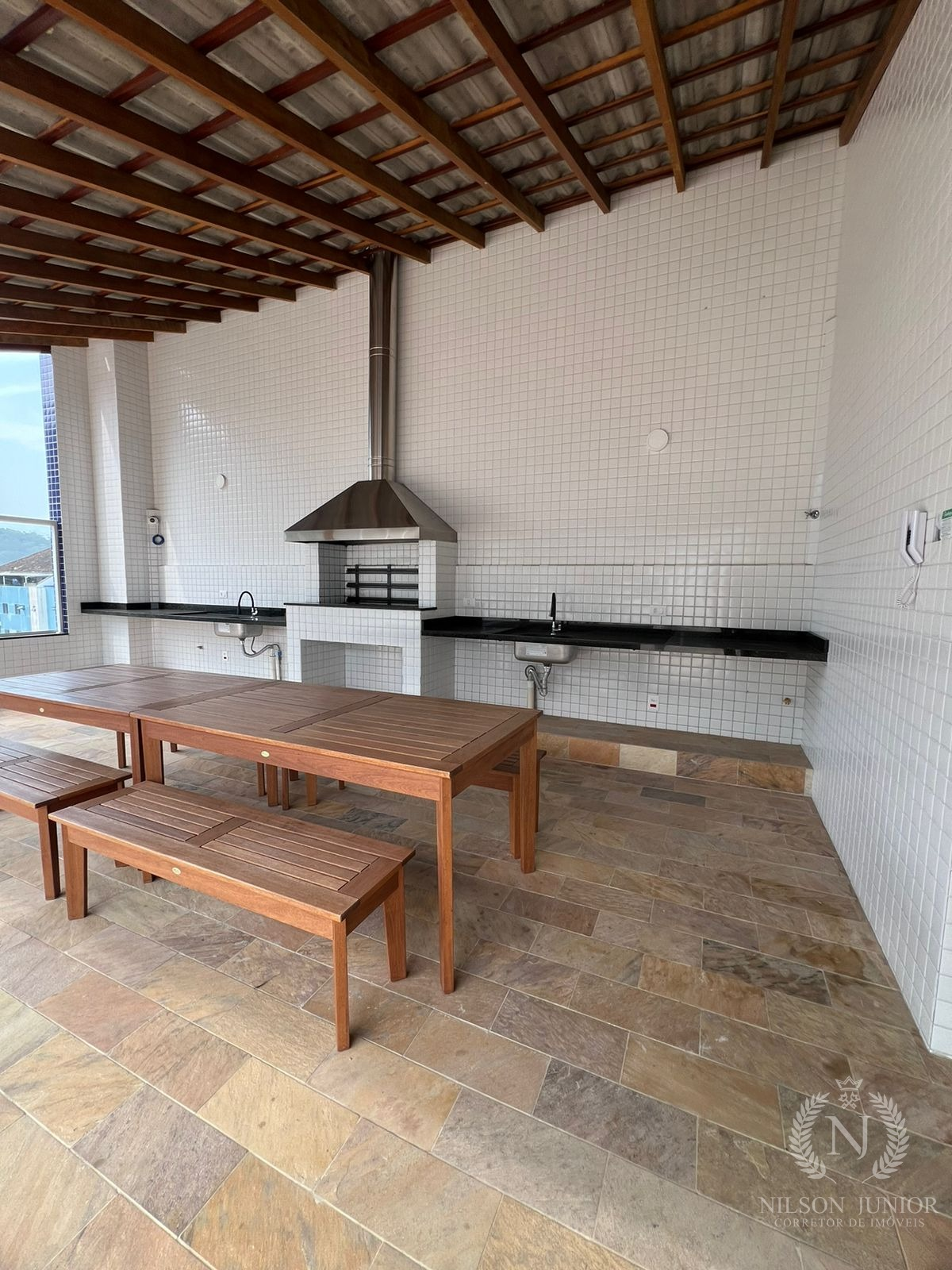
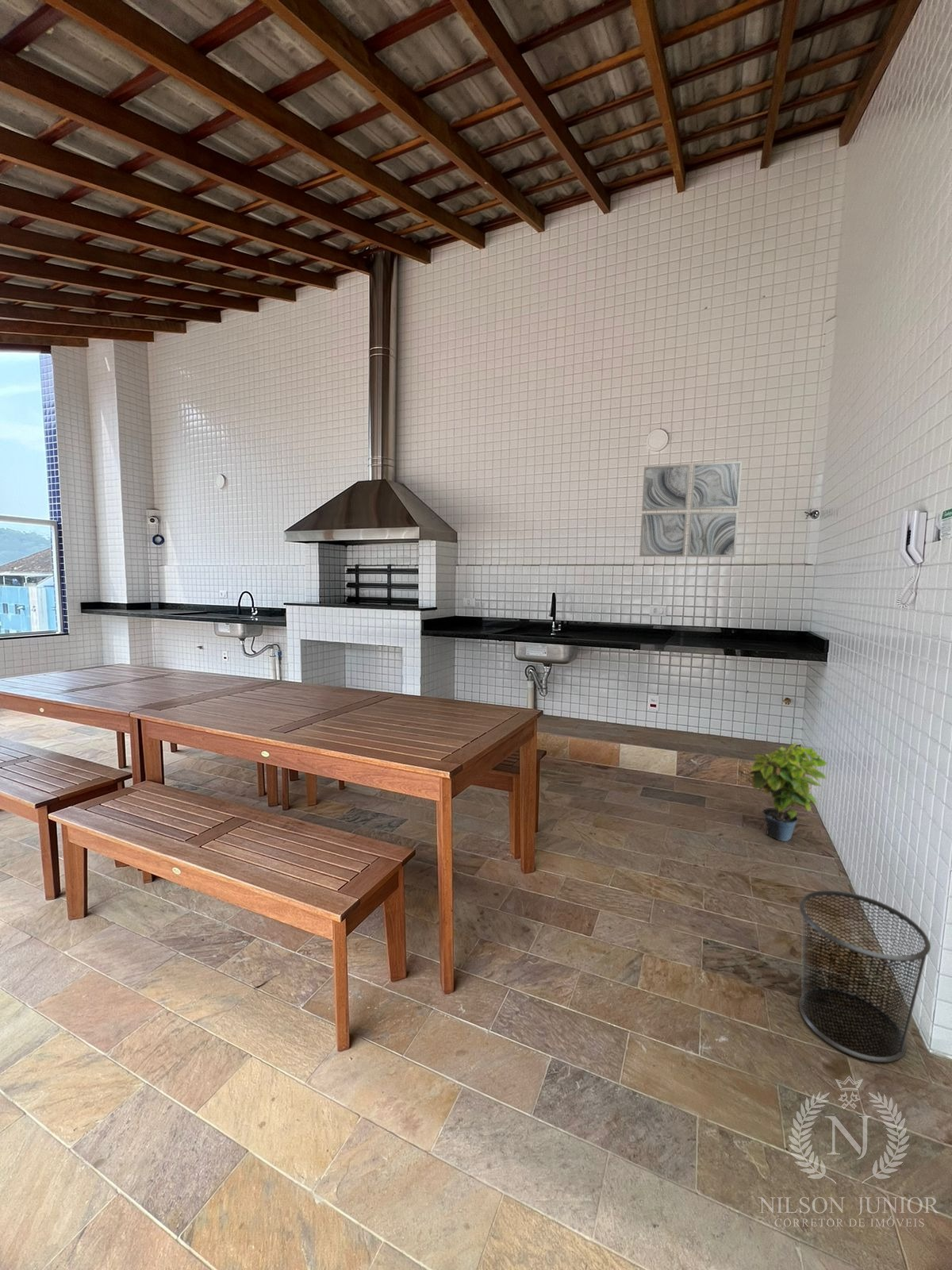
+ wall art [639,460,743,558]
+ potted plant [745,742,828,842]
+ waste bin [798,890,931,1063]
